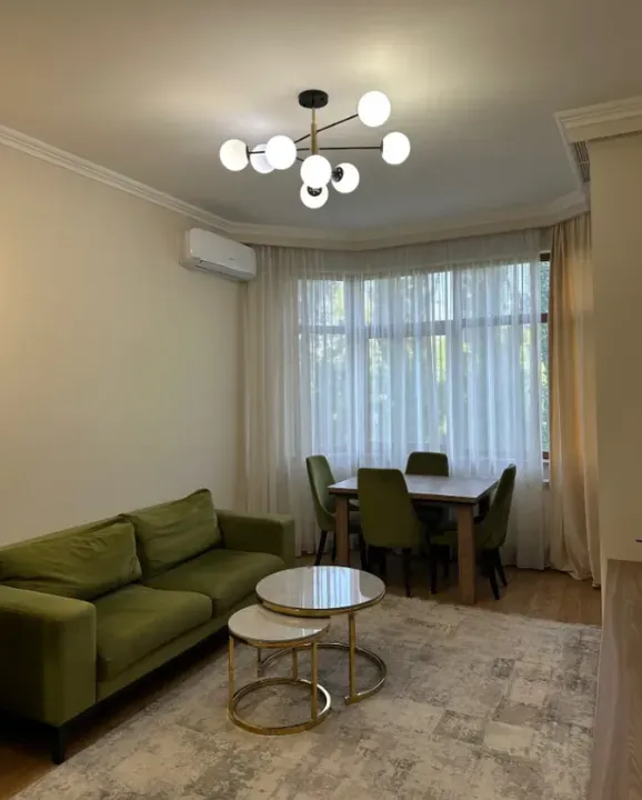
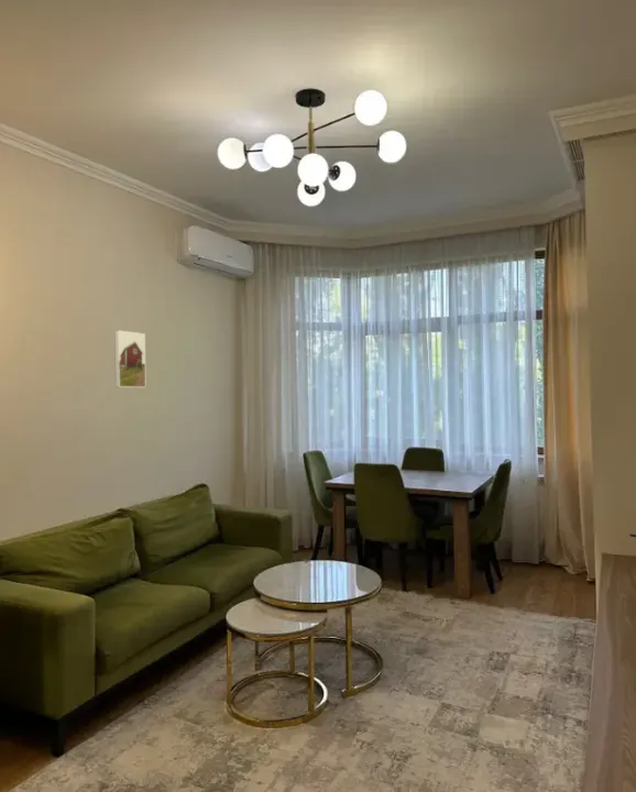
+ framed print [113,329,146,388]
